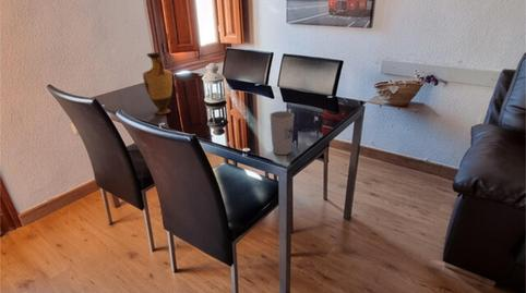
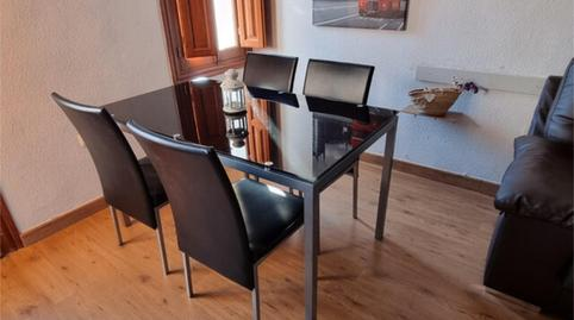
- cup [268,110,295,156]
- vase [142,51,174,115]
